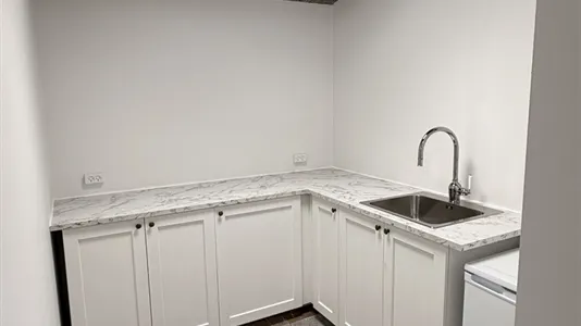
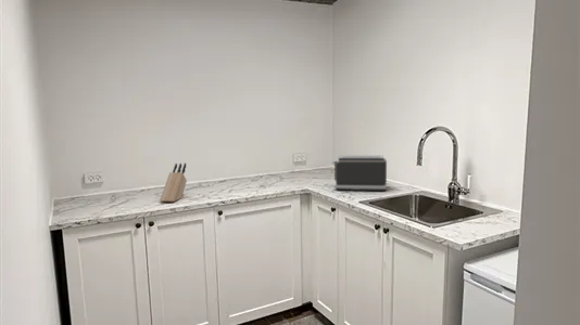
+ knife block [159,162,188,203]
+ toaster [331,155,388,192]
